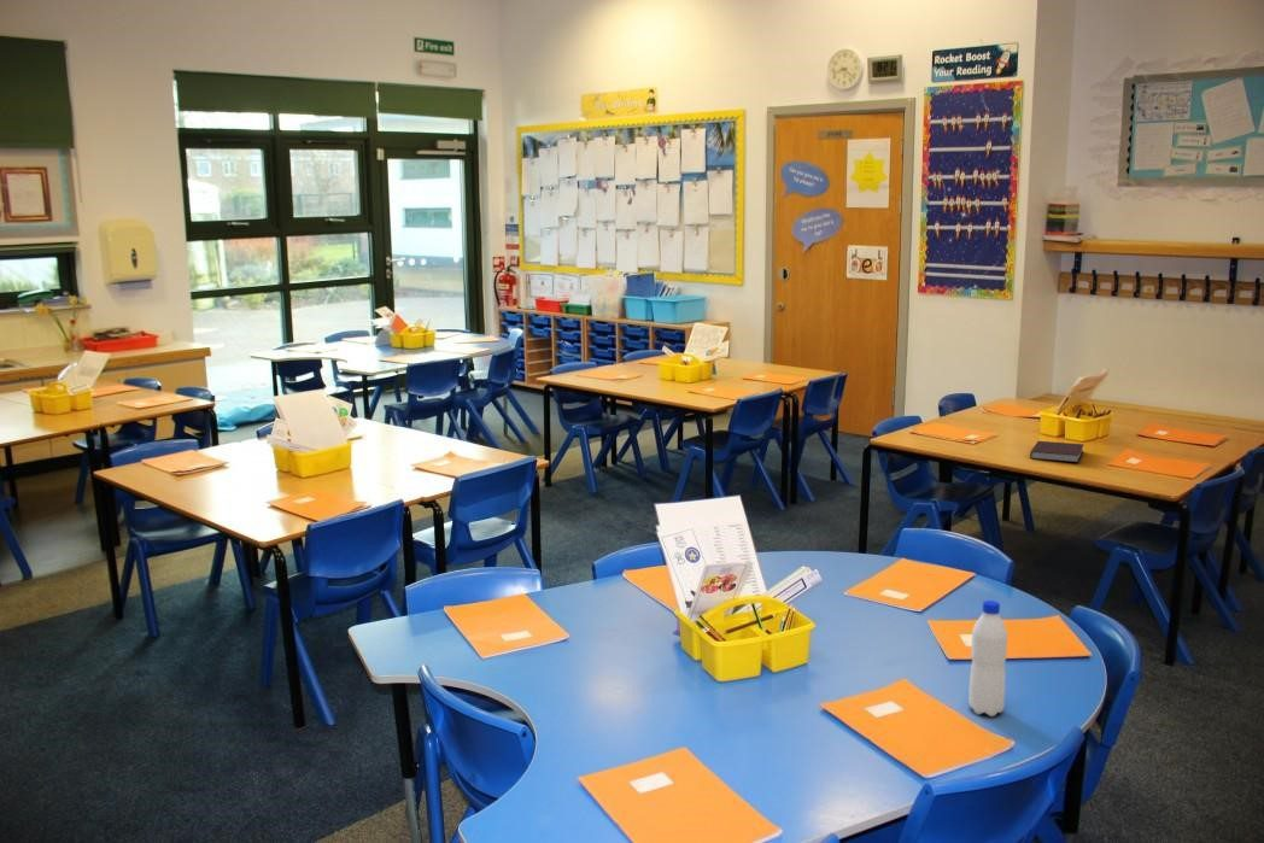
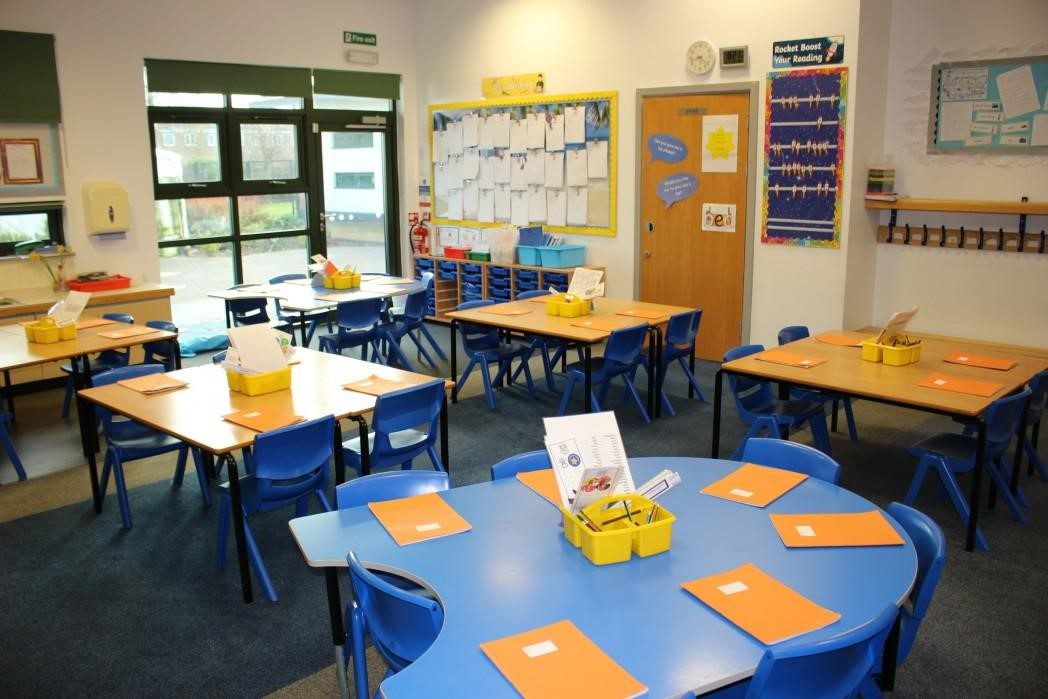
- water bottle [967,599,1008,718]
- notebook [1029,440,1085,463]
